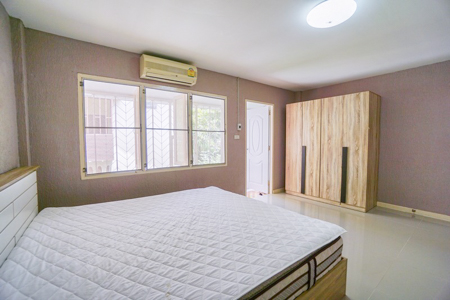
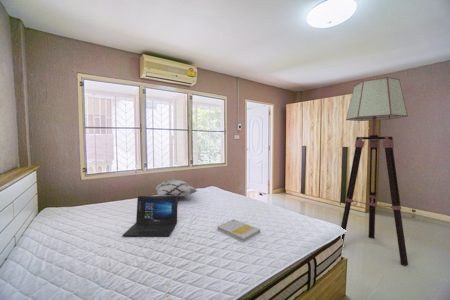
+ book [217,218,261,243]
+ floor lamp [340,76,409,267]
+ decorative pillow [152,178,198,198]
+ laptop [122,195,179,237]
